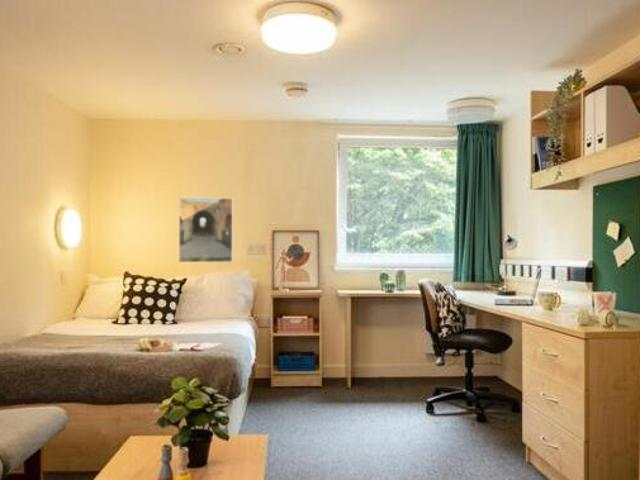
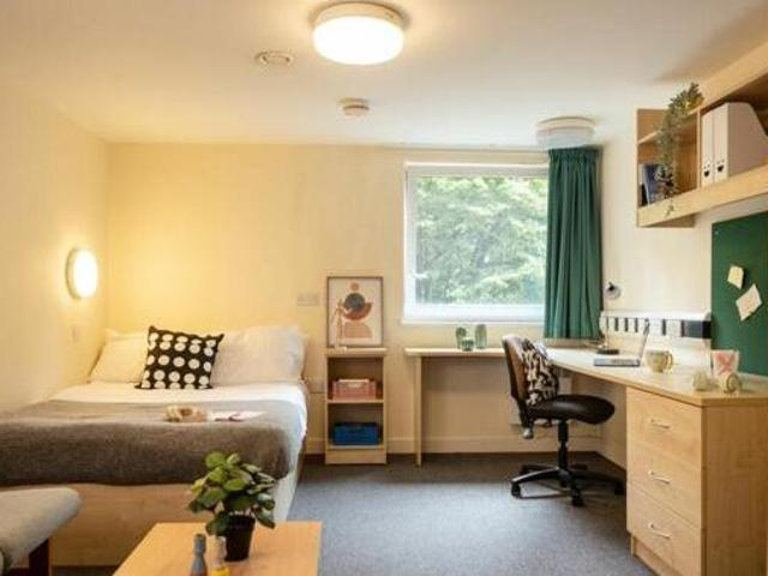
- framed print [178,197,234,264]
